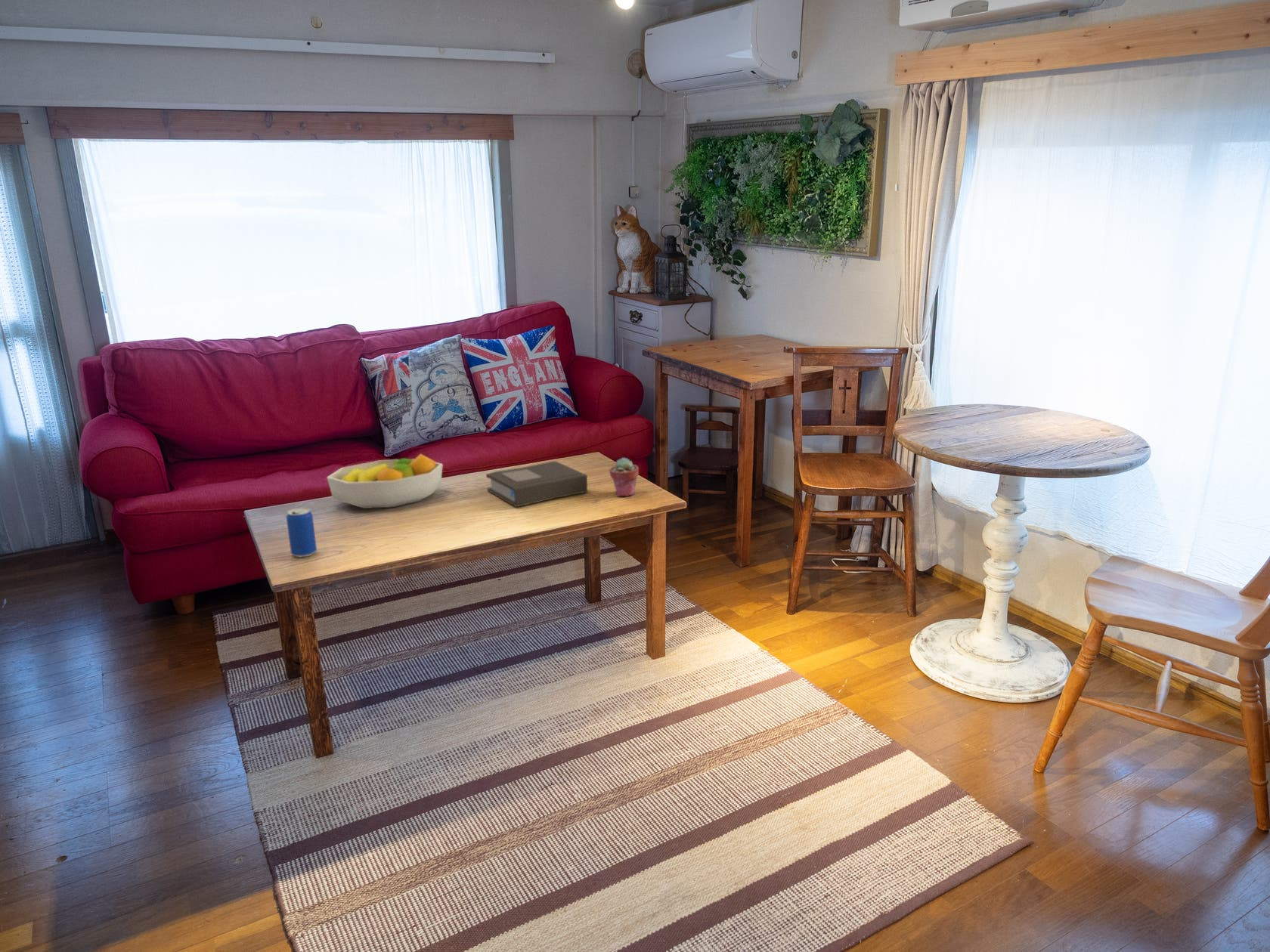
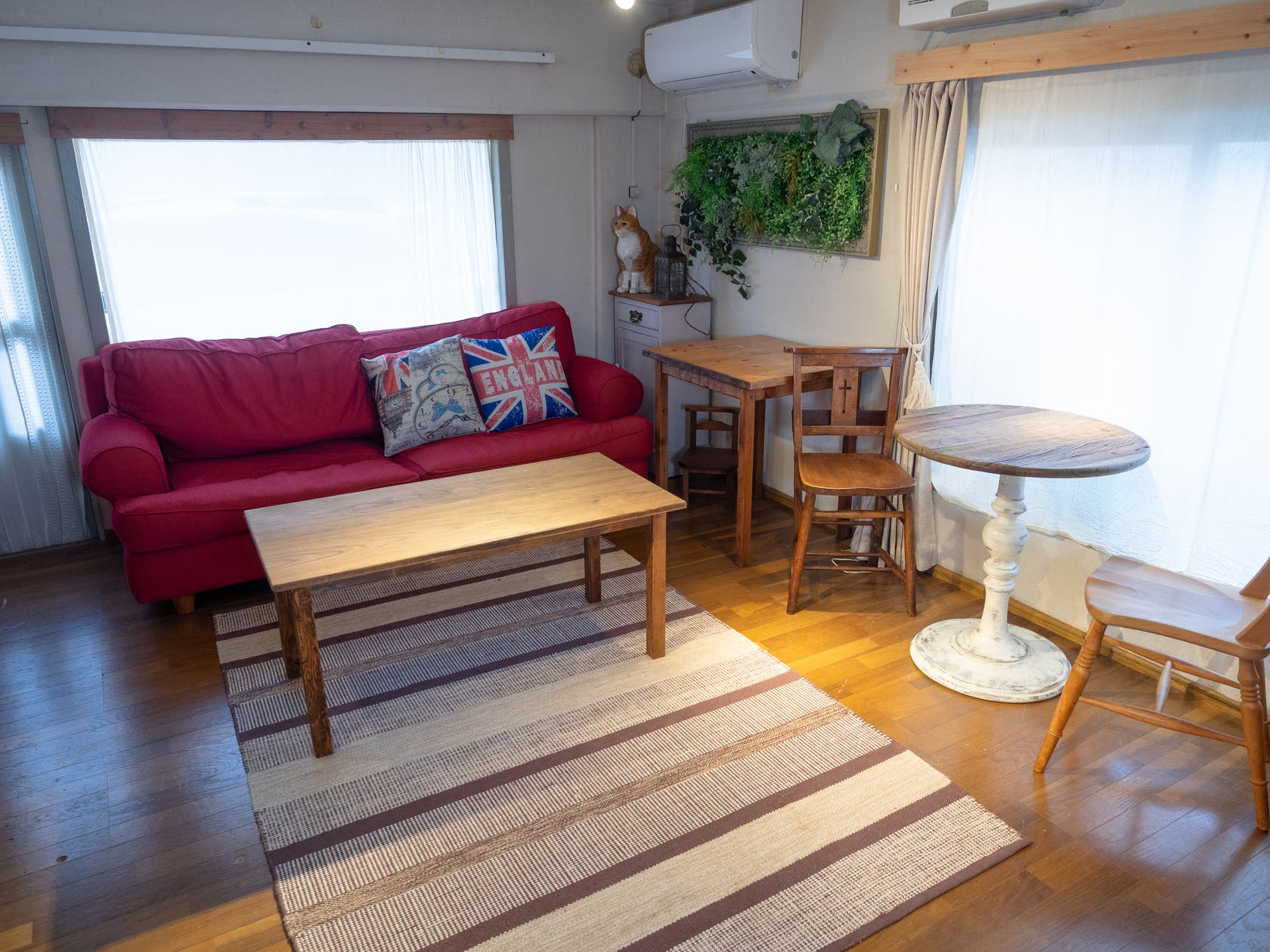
- fruit bowl [326,453,444,509]
- beverage can [286,507,318,558]
- book [485,460,588,508]
- potted succulent [609,456,640,497]
